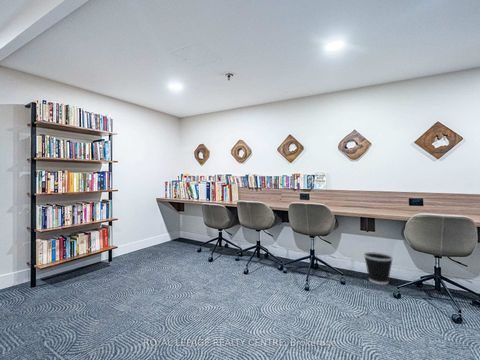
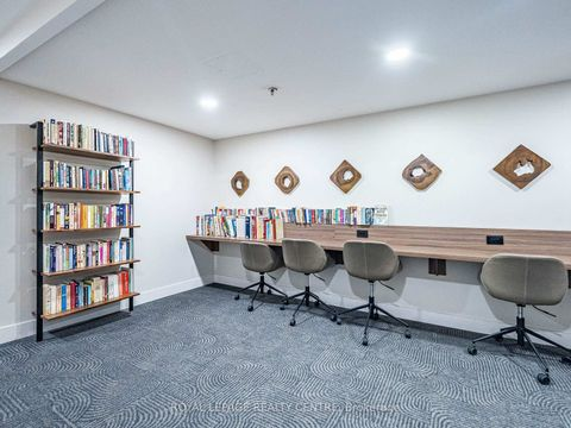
- wastebasket [363,251,394,285]
